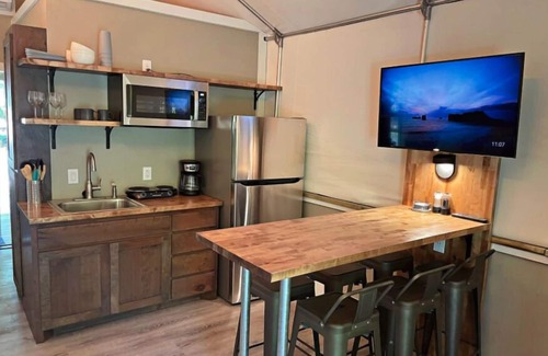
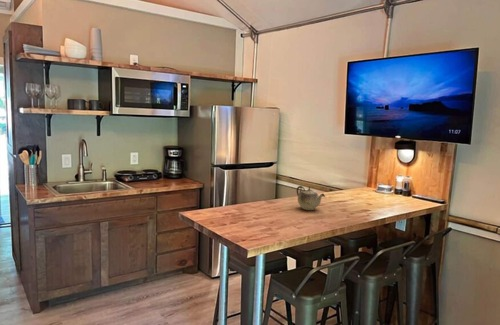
+ teapot [296,185,326,211]
